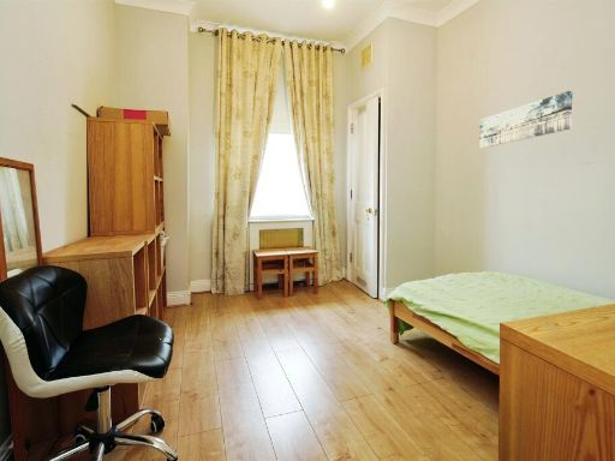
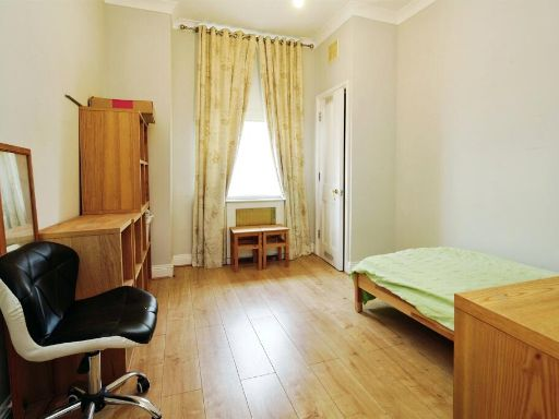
- wall art [478,90,574,150]
